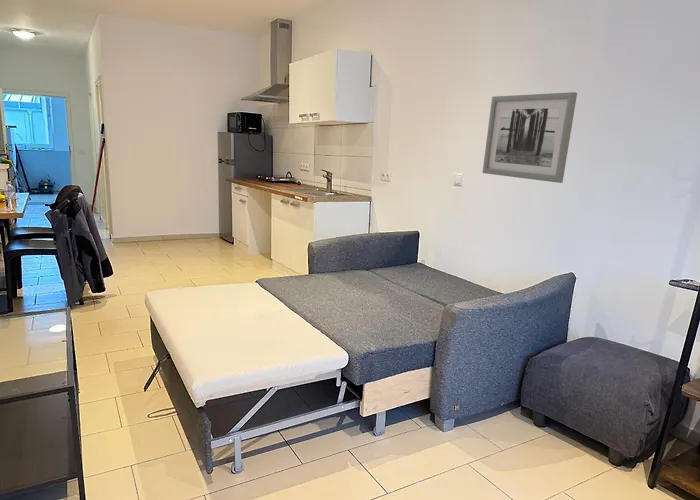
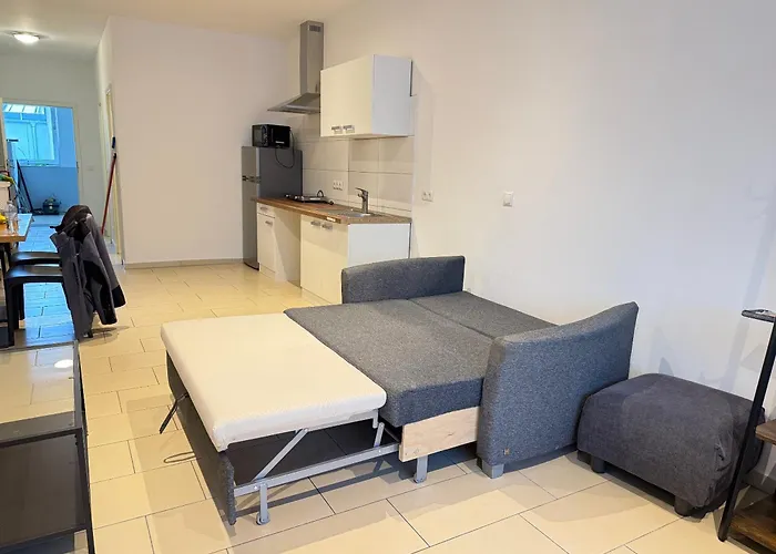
- wall art [482,91,578,184]
